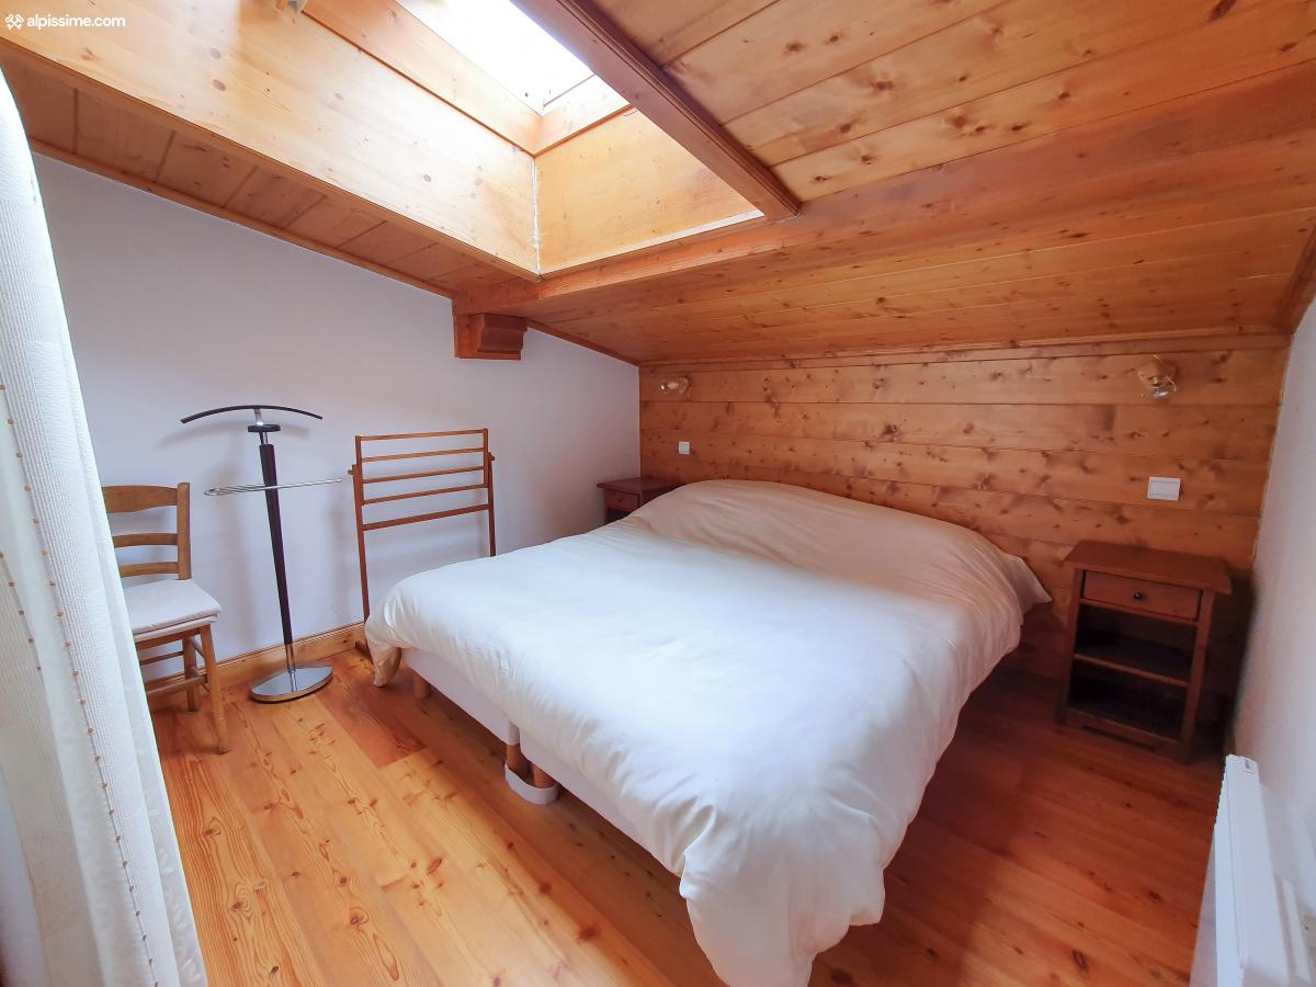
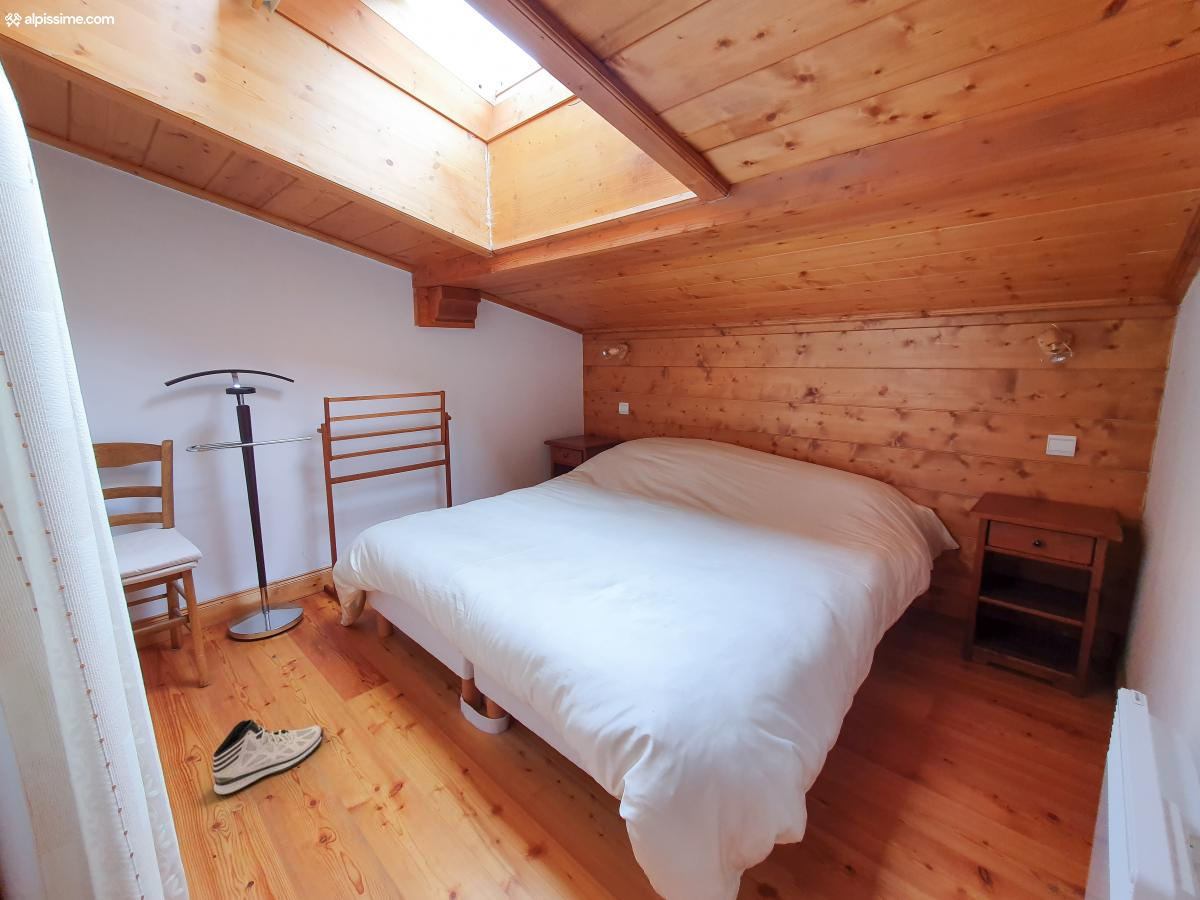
+ sneaker [212,718,324,796]
